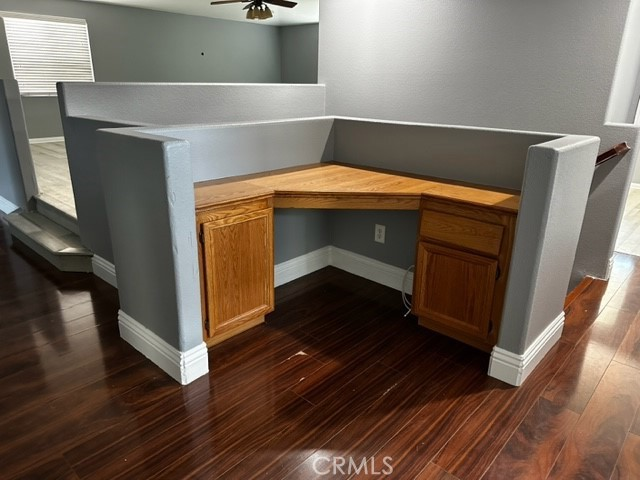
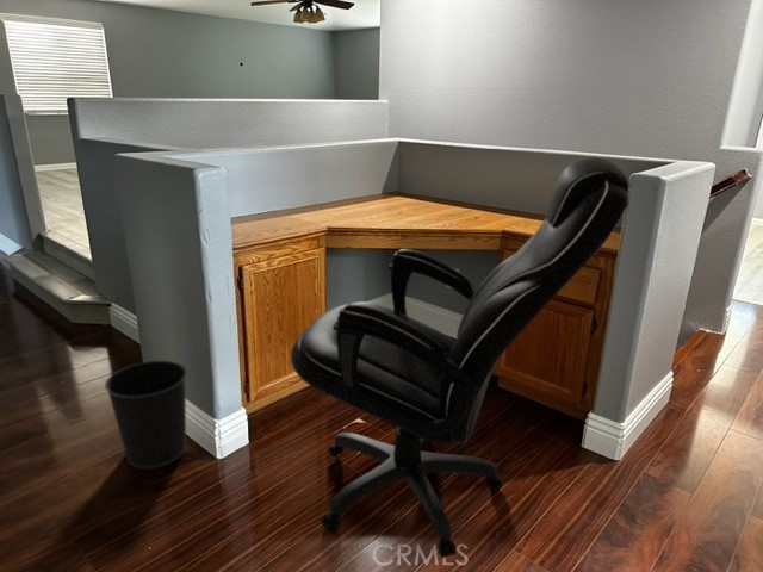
+ office chair [290,157,631,559]
+ wastebasket [104,360,188,470]
